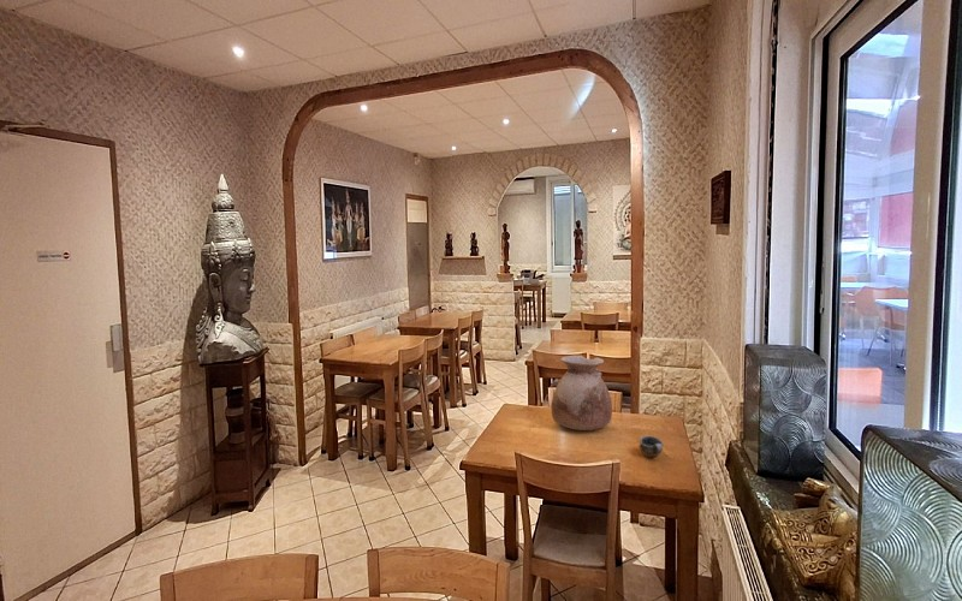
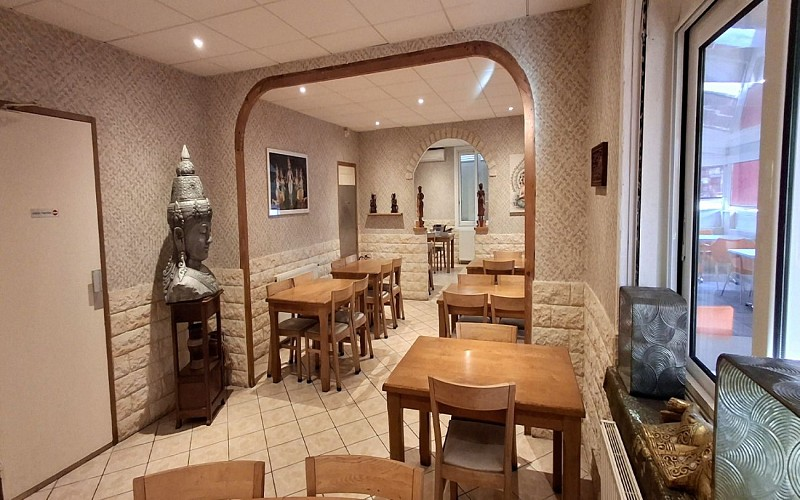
- cup [639,435,664,458]
- vase [551,355,613,432]
